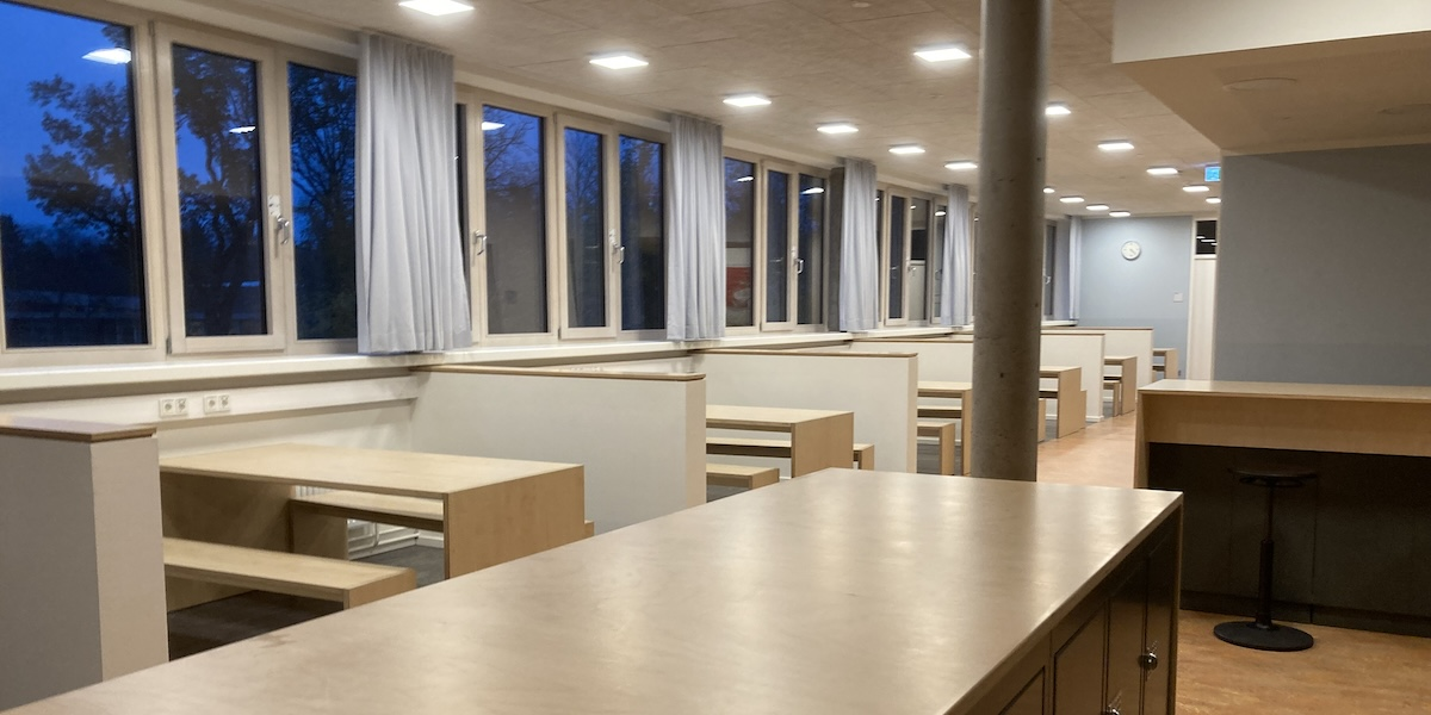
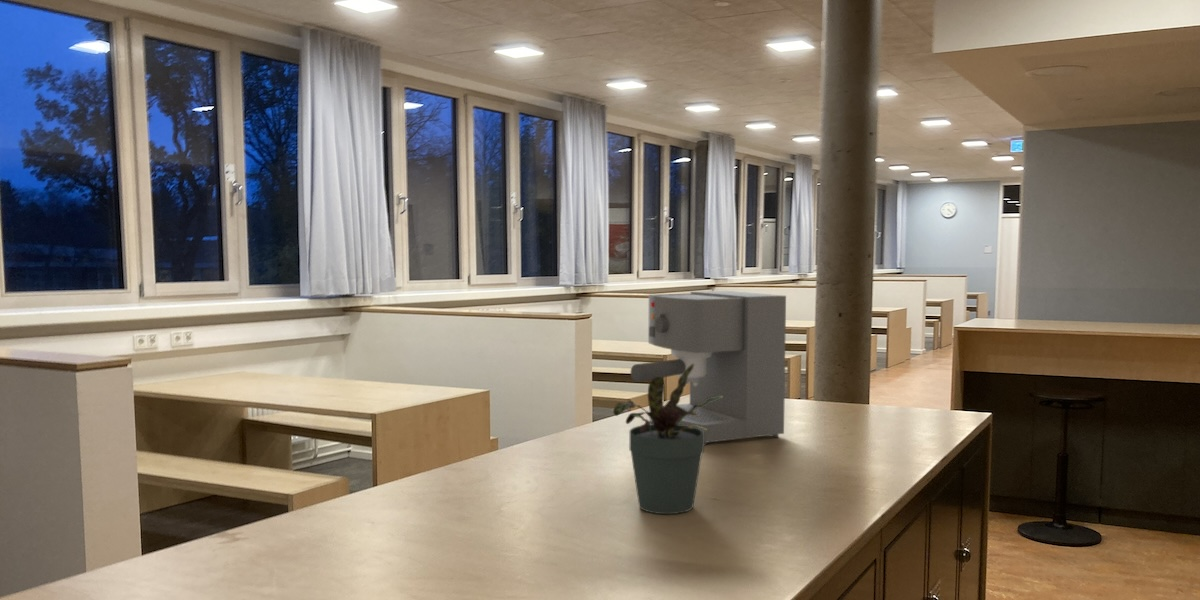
+ coffee maker [629,290,787,446]
+ potted plant [612,364,723,515]
